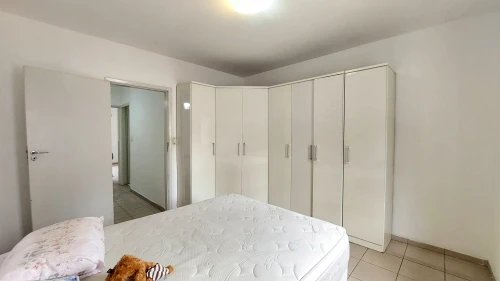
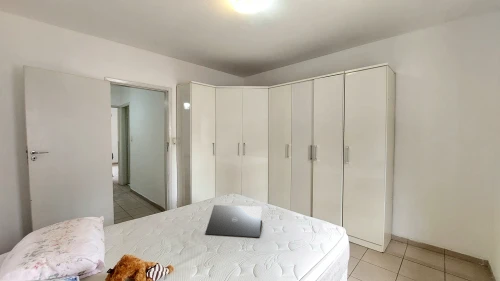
+ laptop [204,204,263,238]
